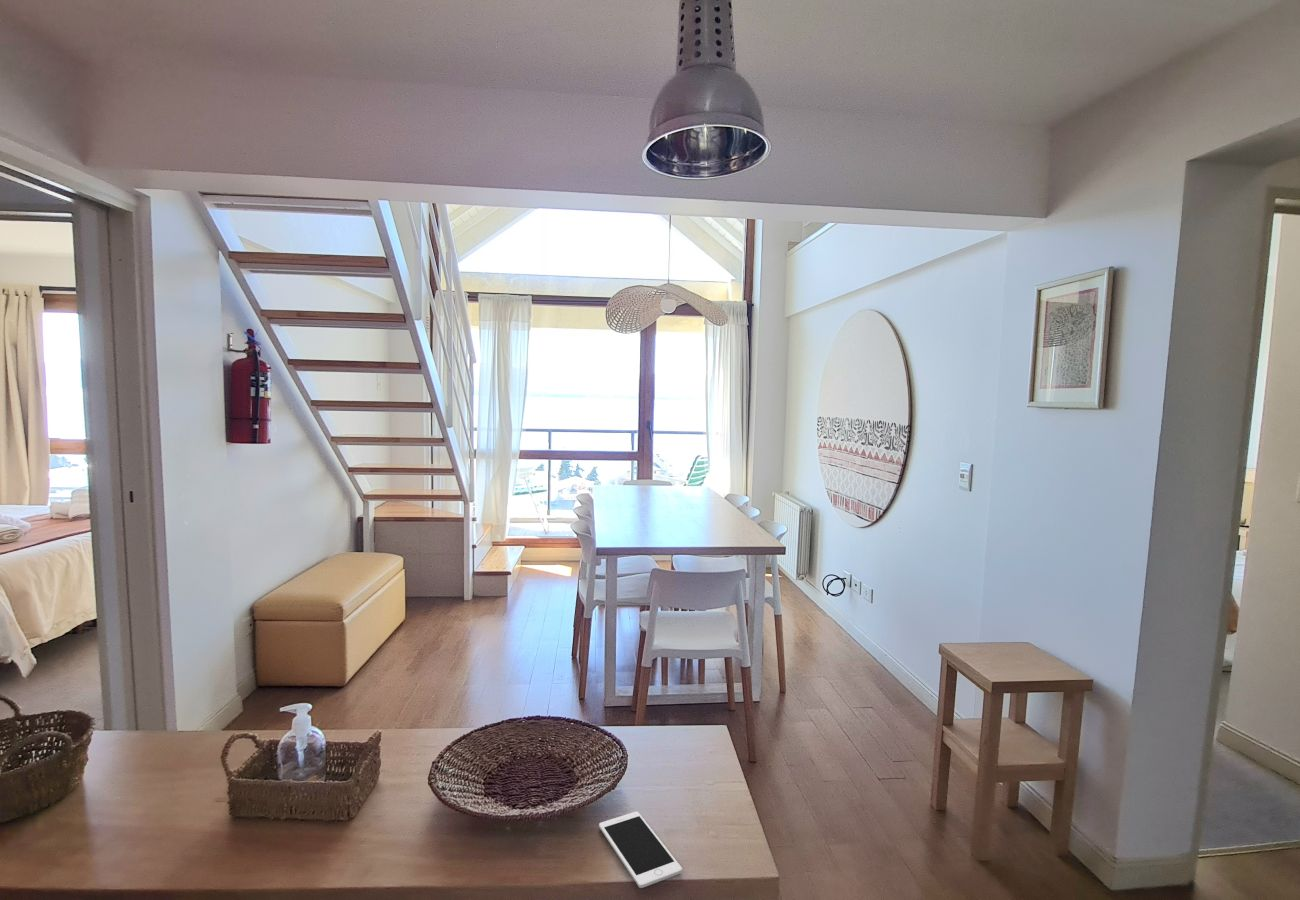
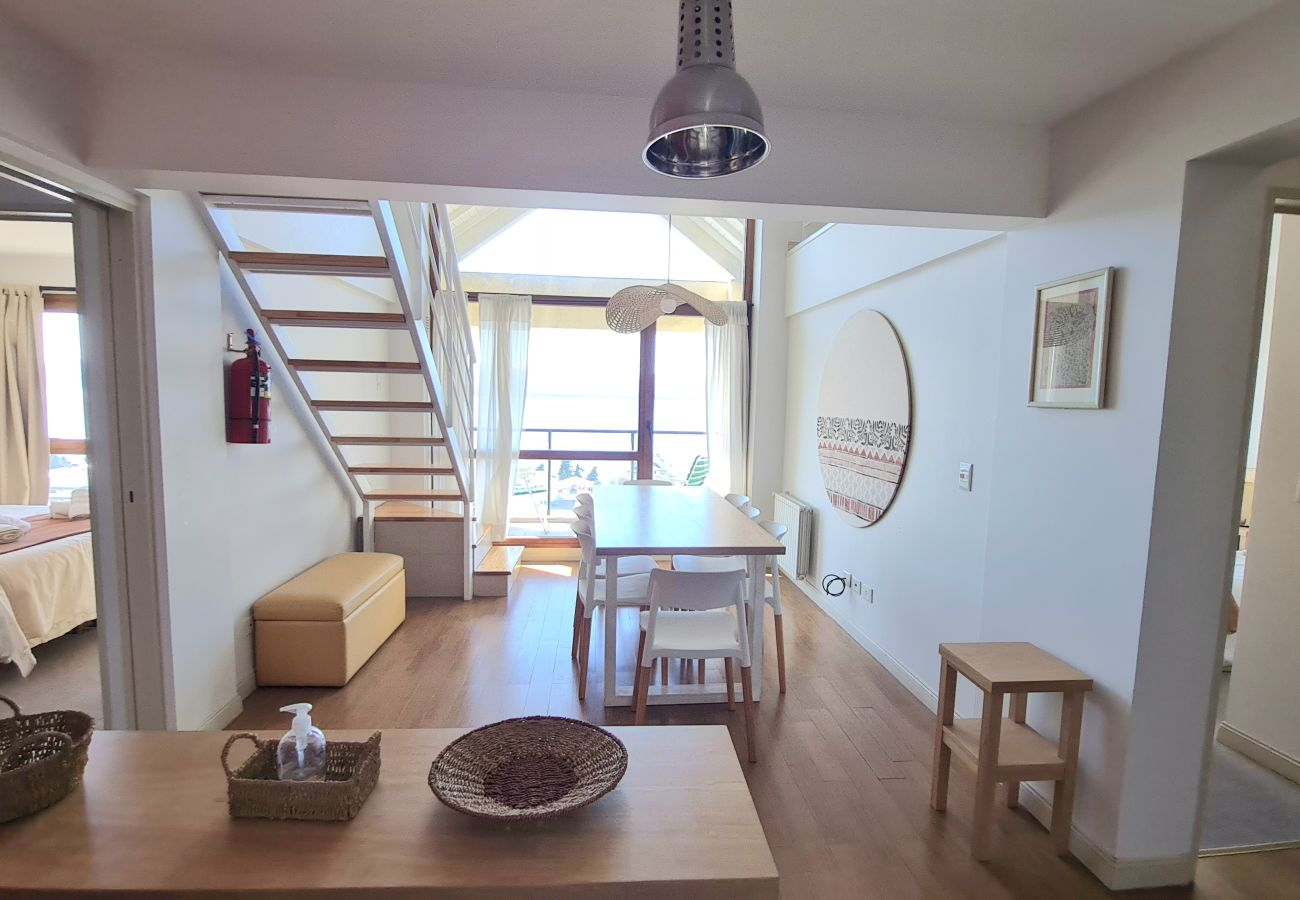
- cell phone [598,811,683,889]
